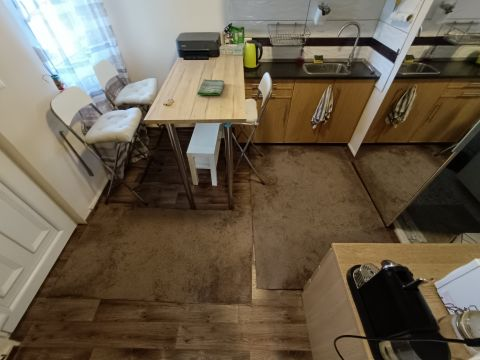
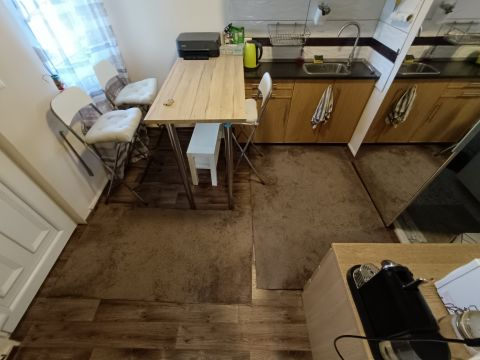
- dish towel [196,78,225,96]
